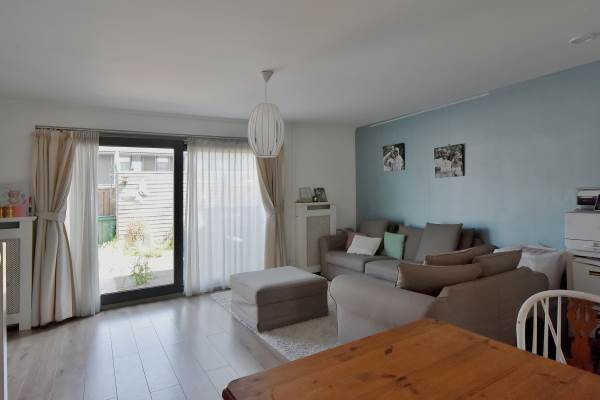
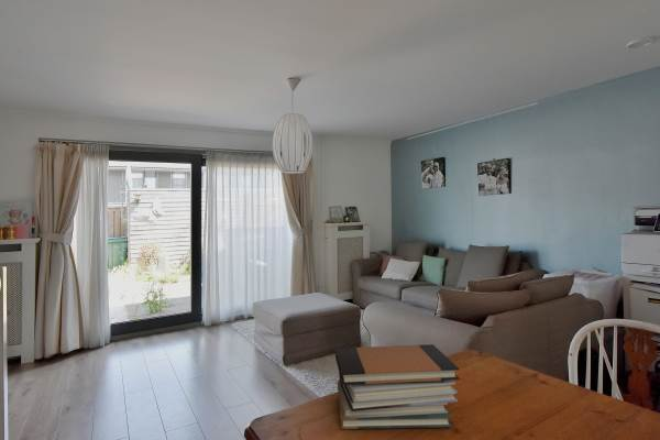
+ book stack [334,343,460,430]
